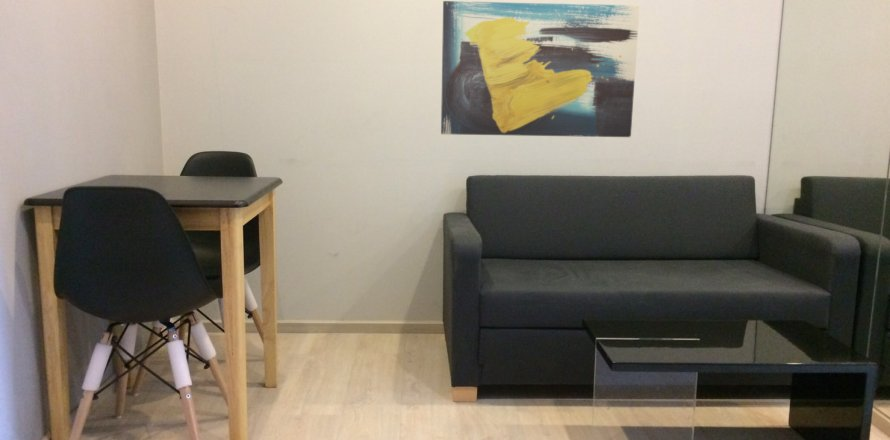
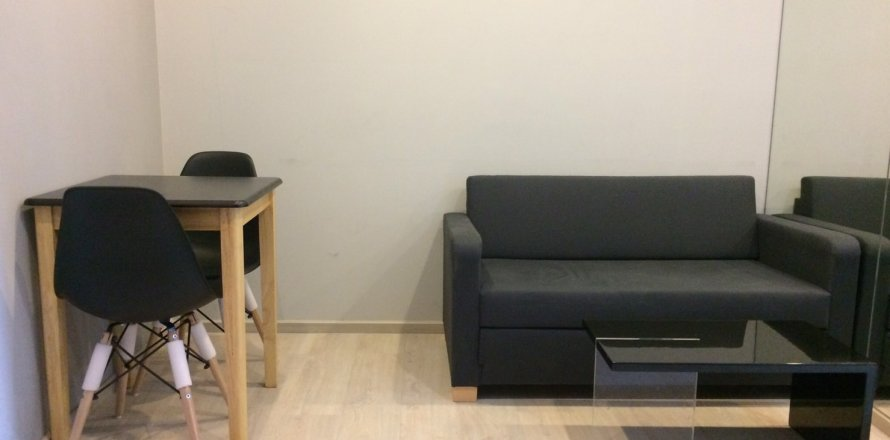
- wall art [440,0,640,138]
